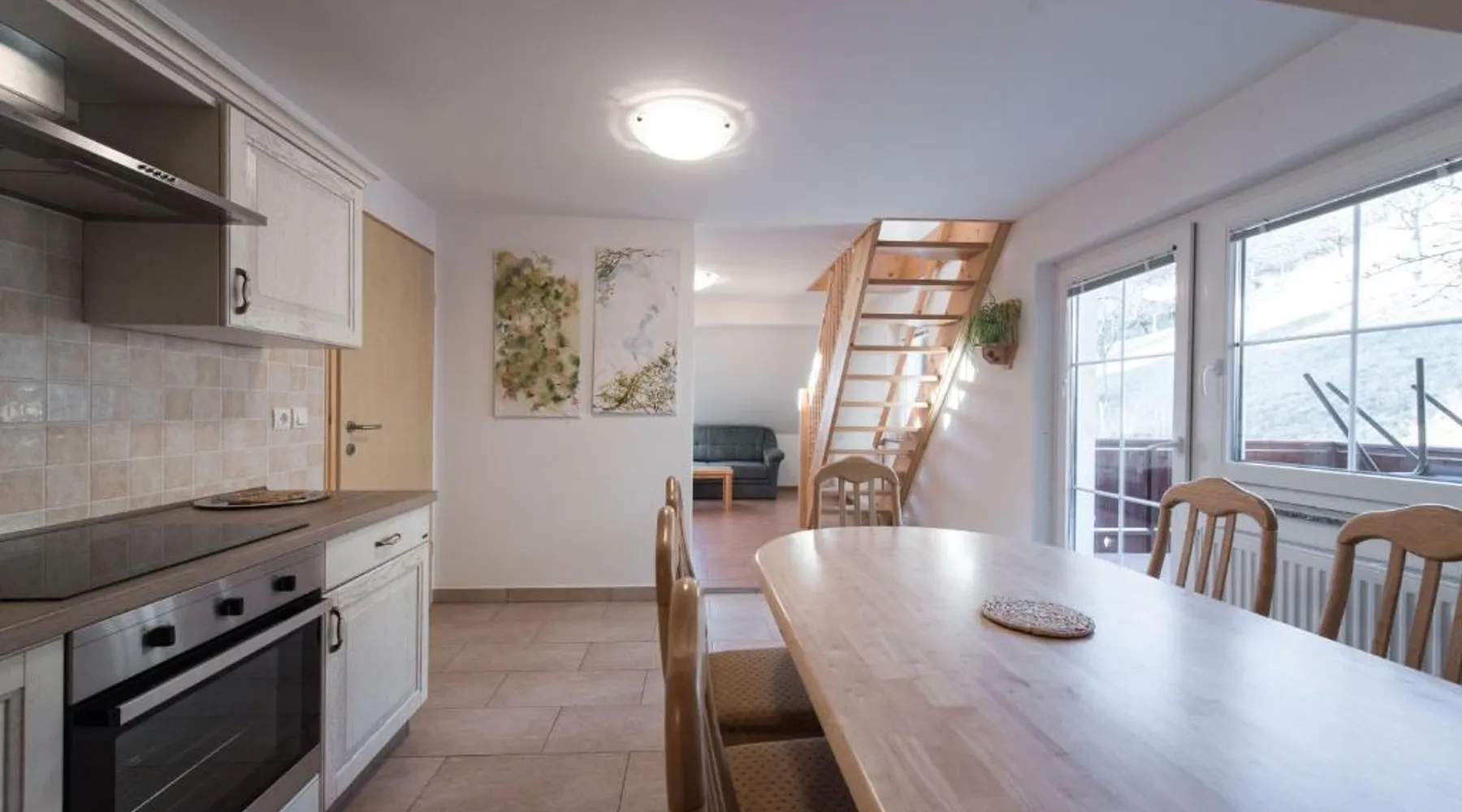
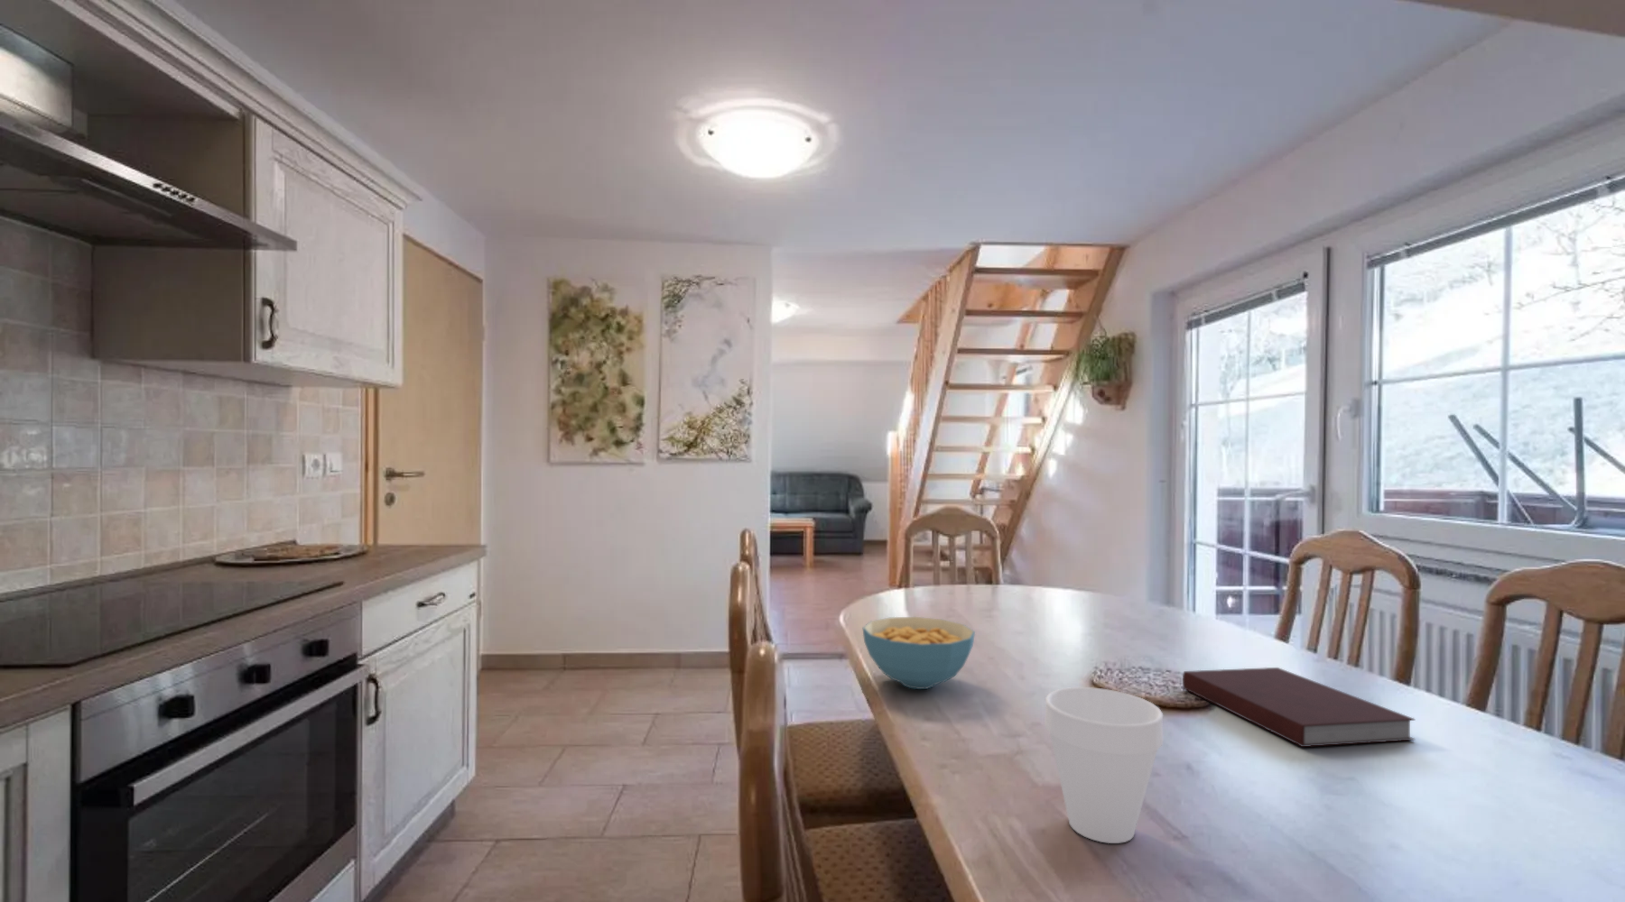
+ cereal bowl [863,617,976,690]
+ cup [1044,686,1164,844]
+ notebook [1182,667,1416,748]
